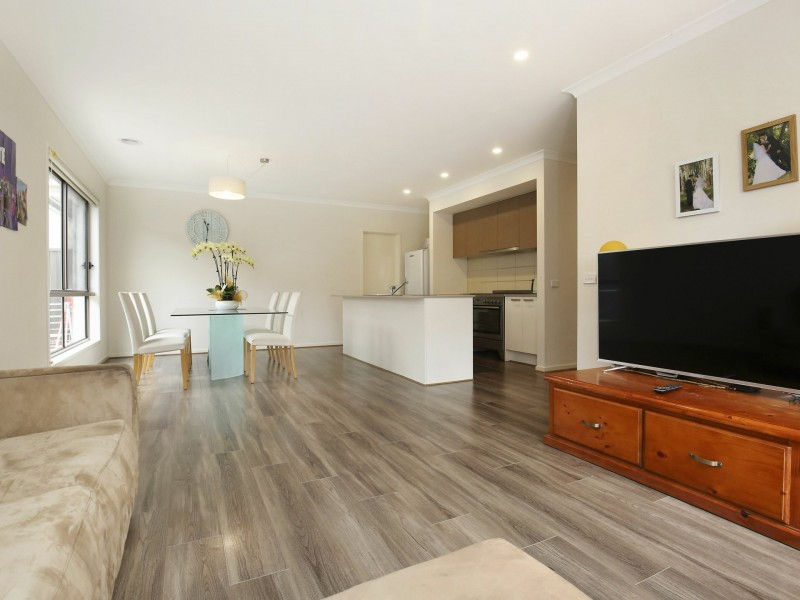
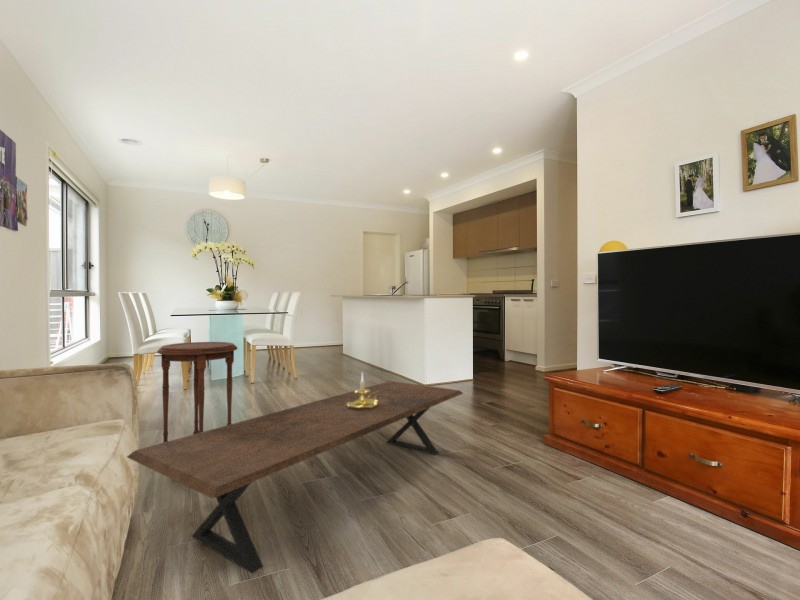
+ candle holder [347,371,378,410]
+ side table [156,341,239,443]
+ coffee table [126,380,464,574]
